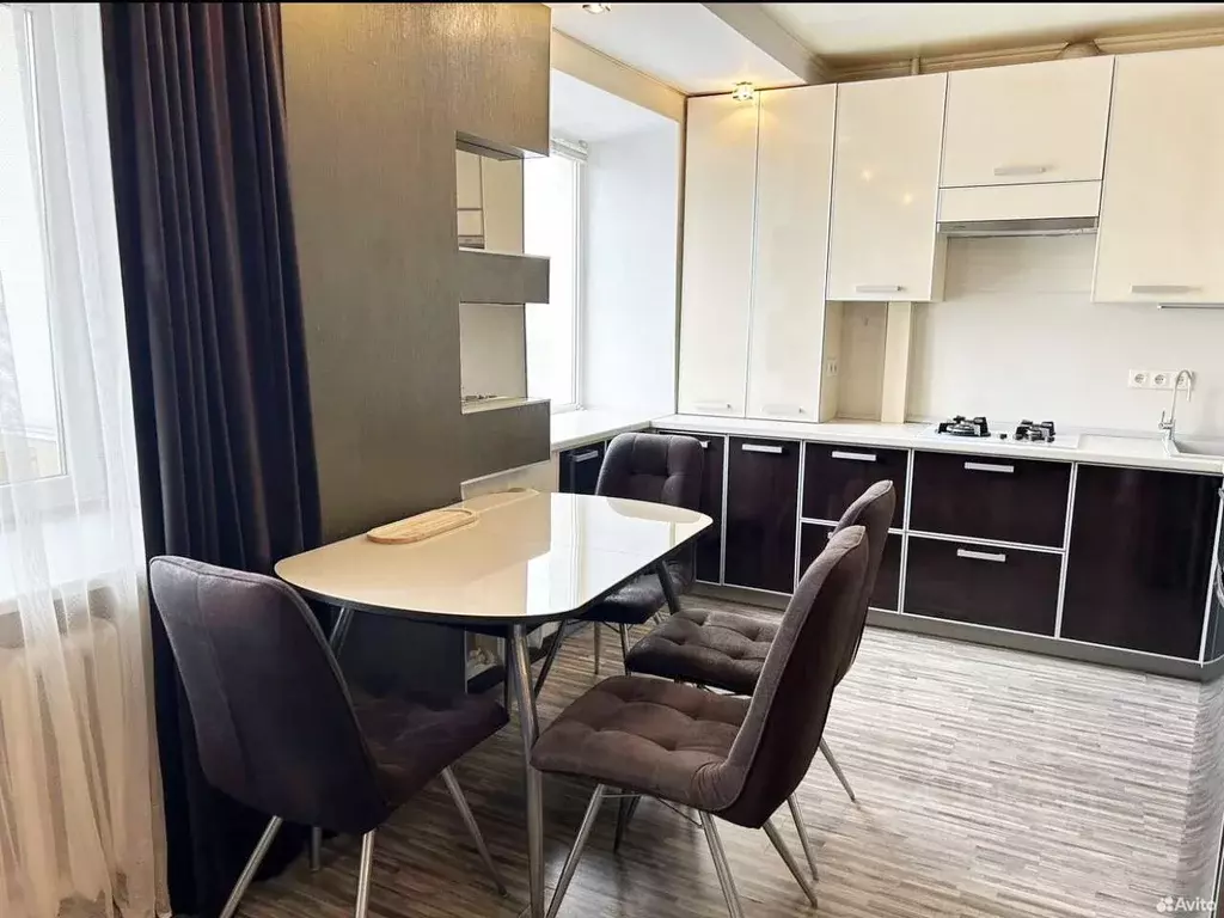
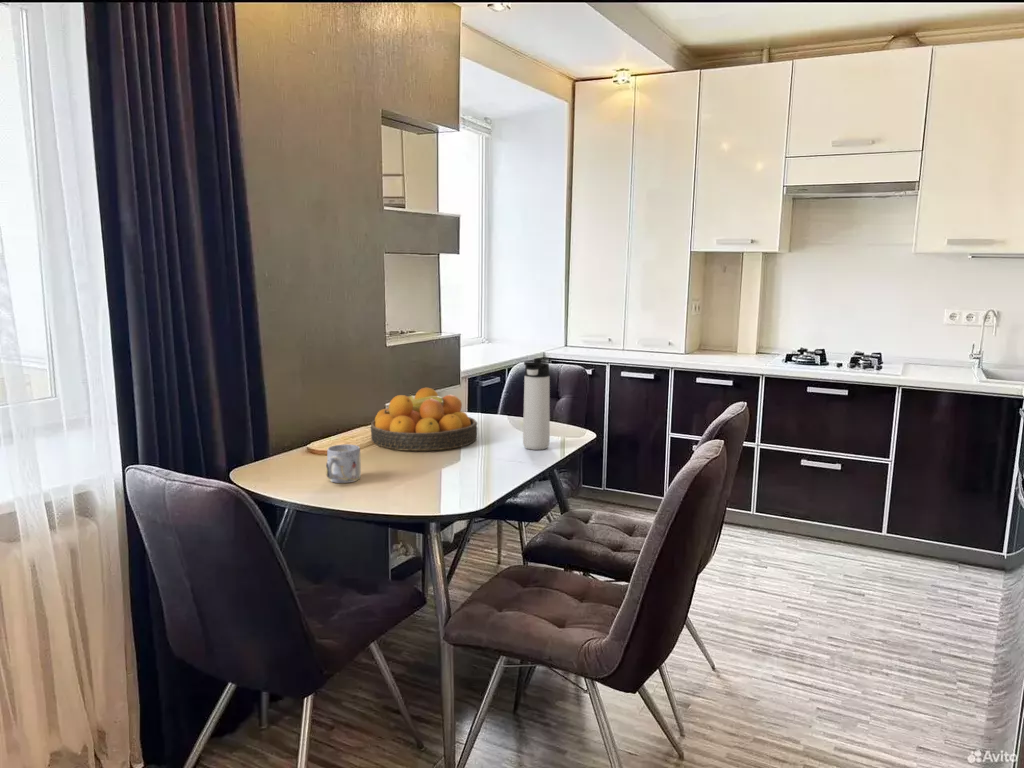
+ mug [325,443,362,484]
+ fruit bowl [370,387,478,452]
+ thermos bottle [522,357,551,451]
